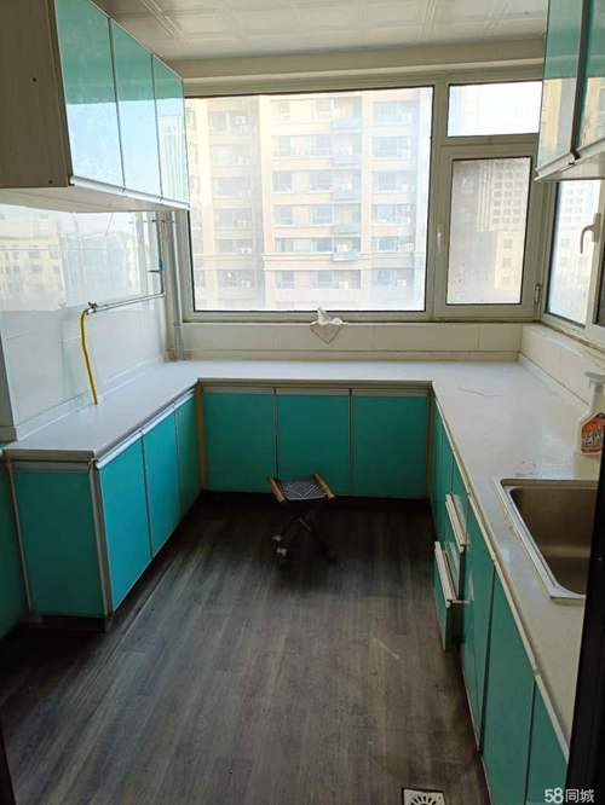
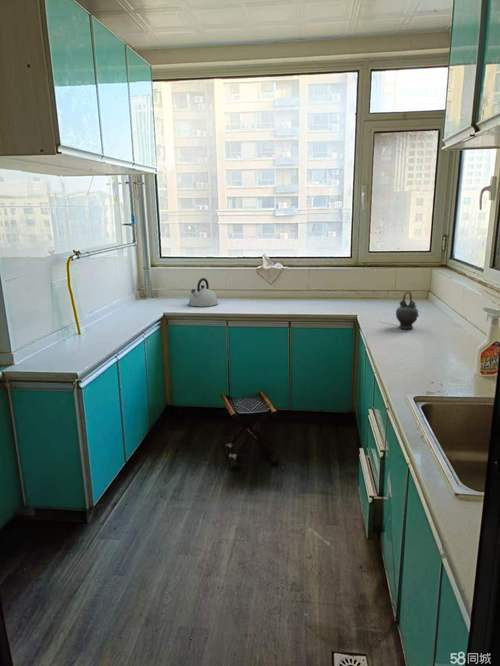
+ kettle [187,277,219,308]
+ teapot [395,290,420,330]
